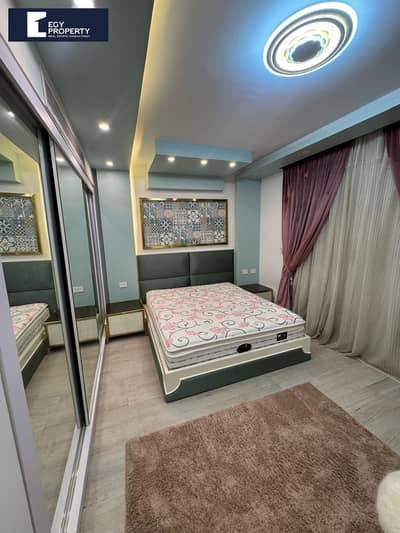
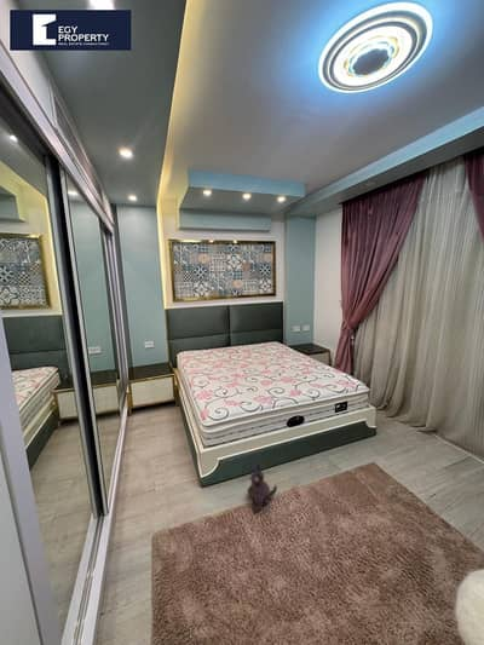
+ plush toy [246,462,278,513]
